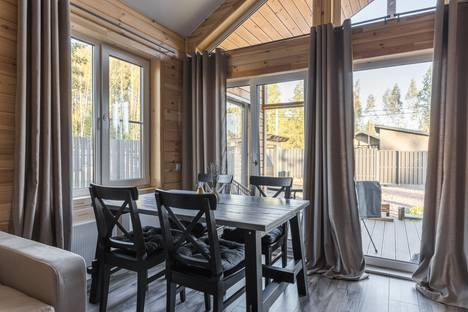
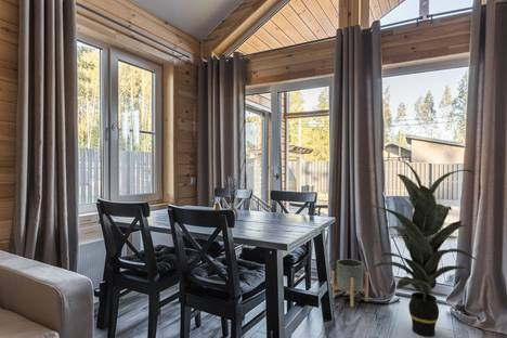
+ indoor plant [360,159,480,337]
+ planter [330,258,369,308]
